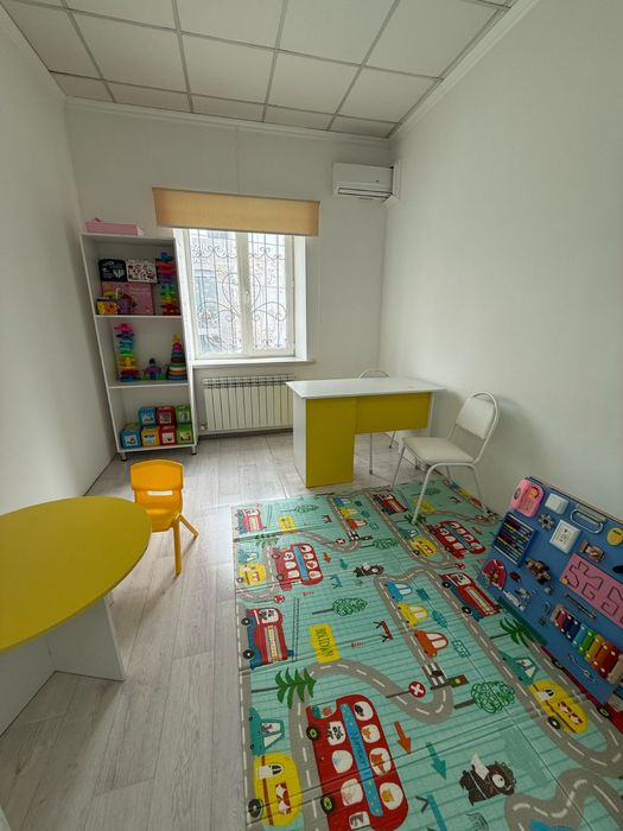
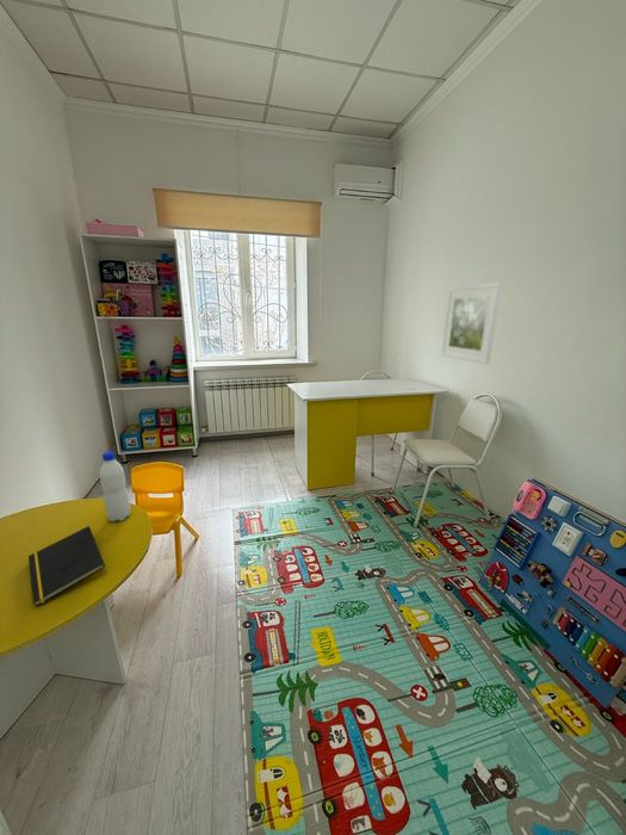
+ notepad [27,525,106,607]
+ water bottle [98,451,132,522]
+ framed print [440,282,503,365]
